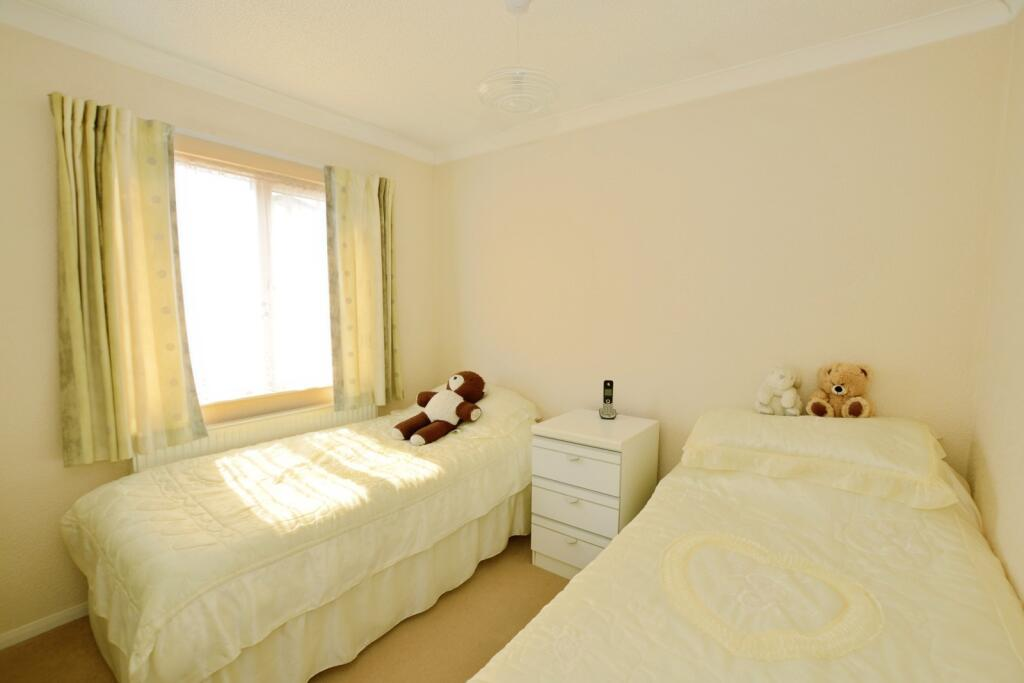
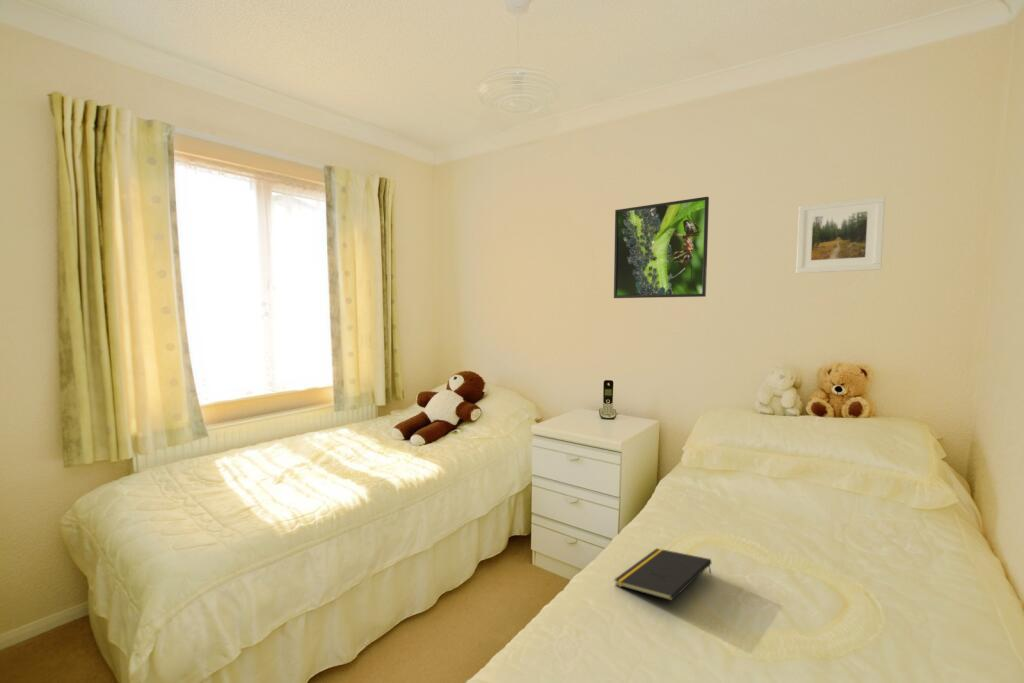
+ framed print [613,196,710,299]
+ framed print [795,195,886,274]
+ notepad [613,547,712,602]
